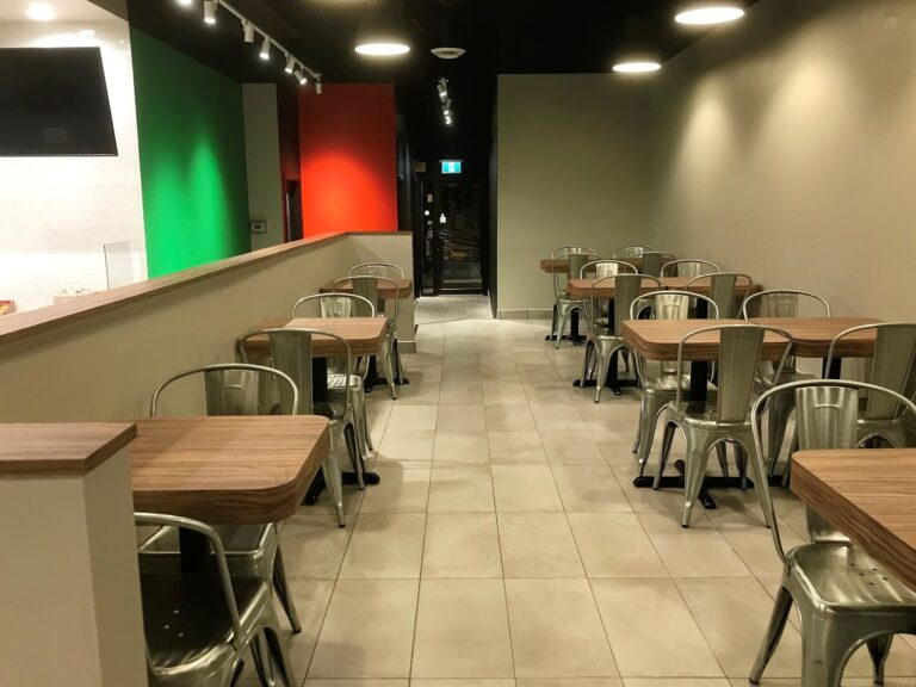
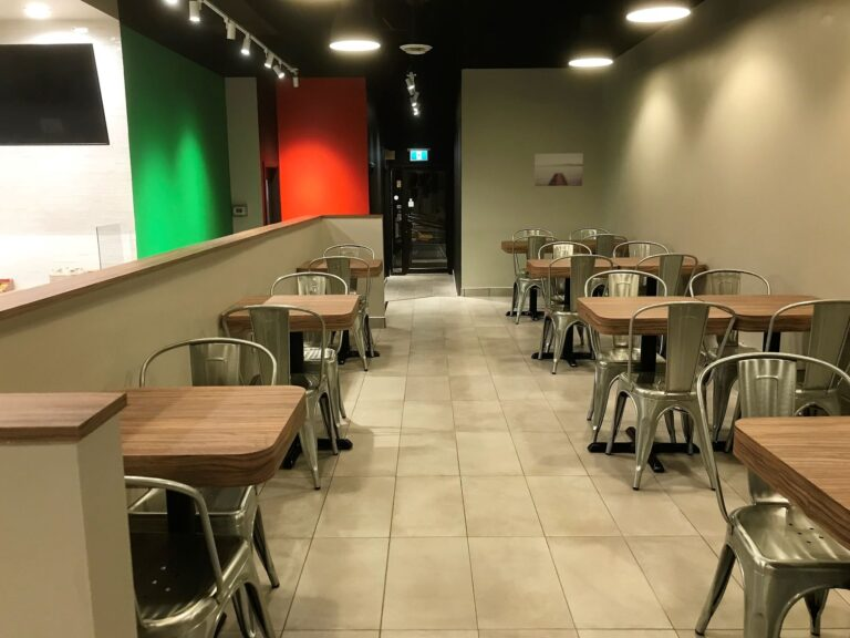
+ wall art [533,152,584,187]
